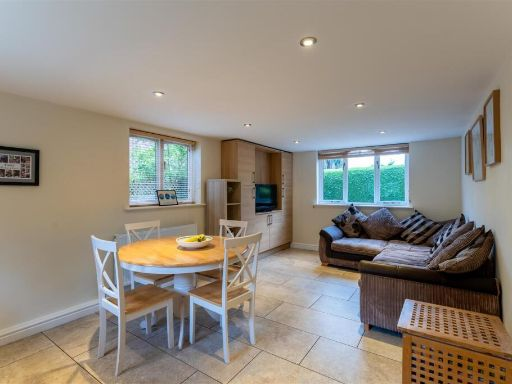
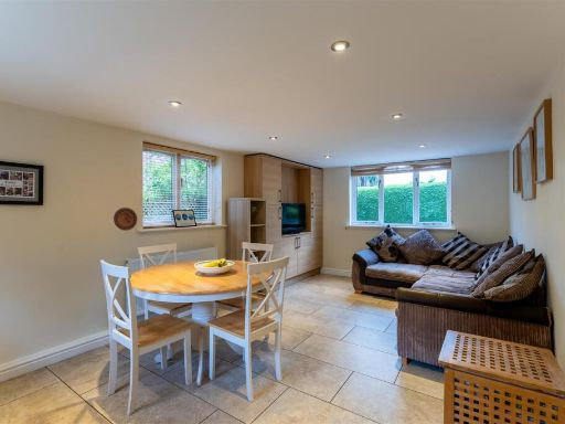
+ decorative plate [113,206,138,232]
